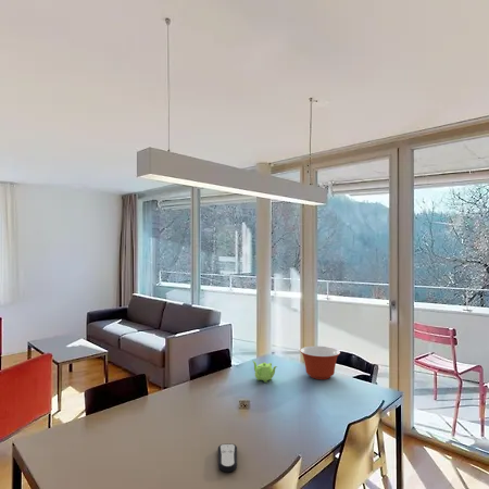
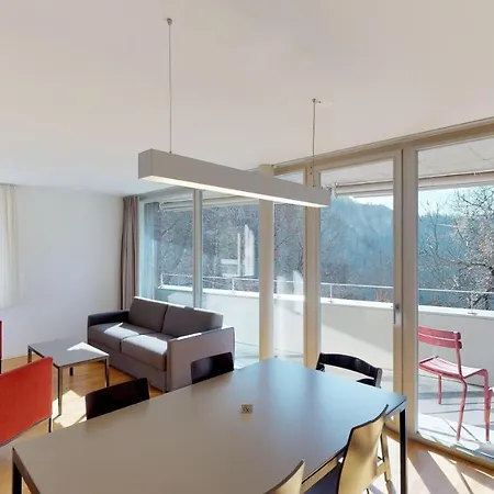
- remote control [217,442,238,473]
- teapot [252,360,278,384]
- mixing bowl [299,346,341,380]
